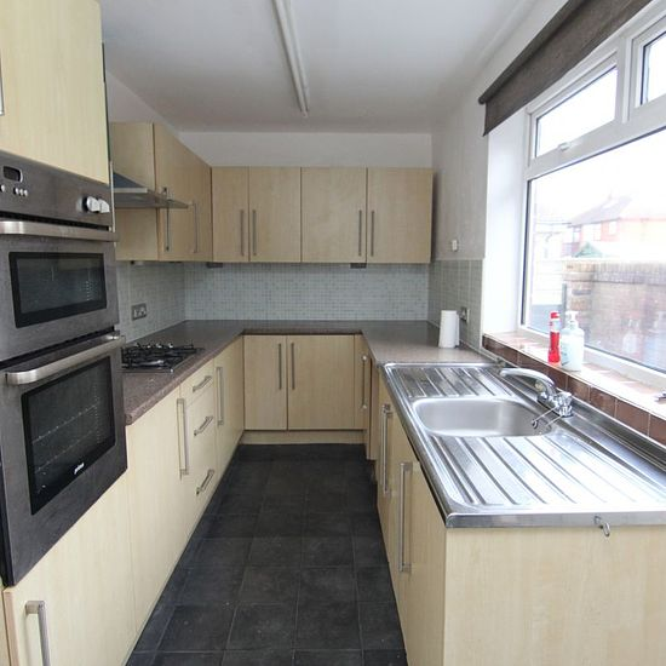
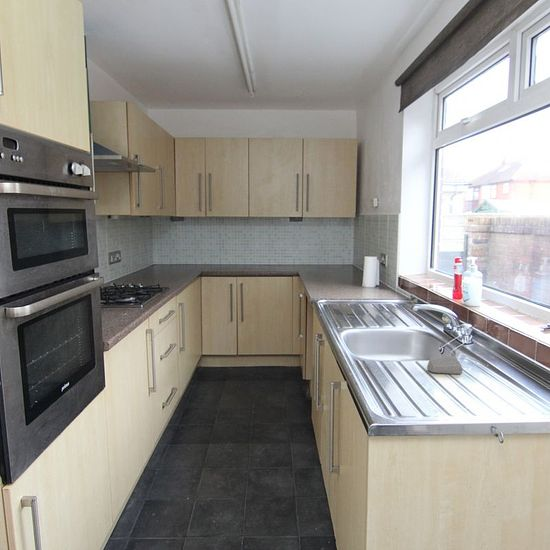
+ soap bar [426,355,464,375]
